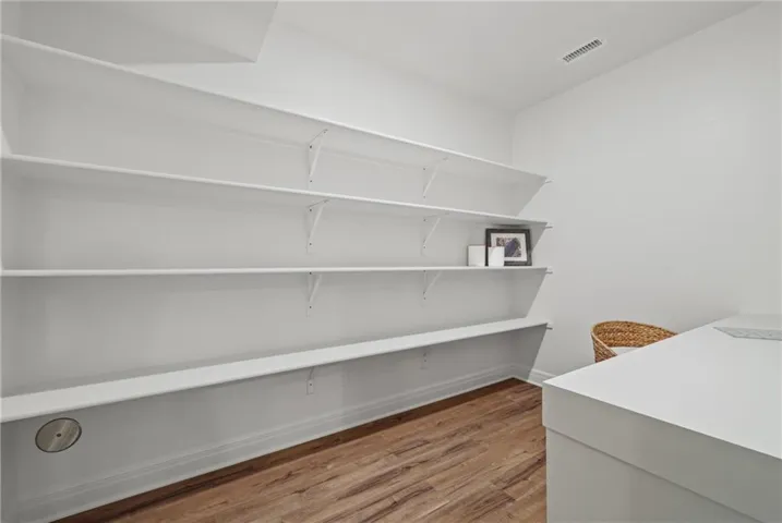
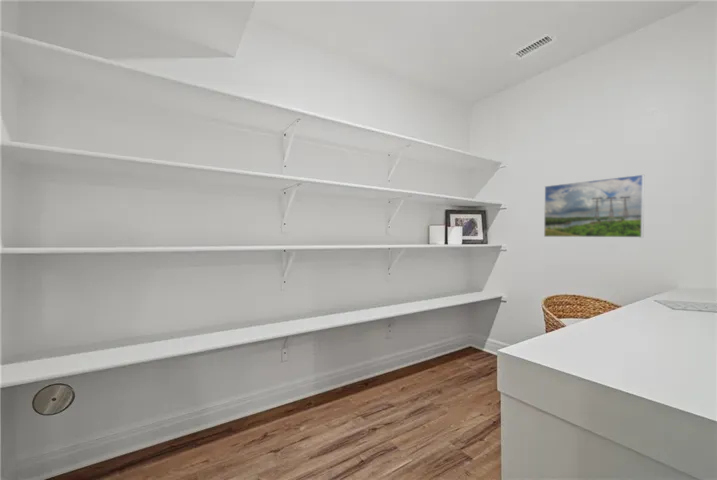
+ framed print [543,174,645,239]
